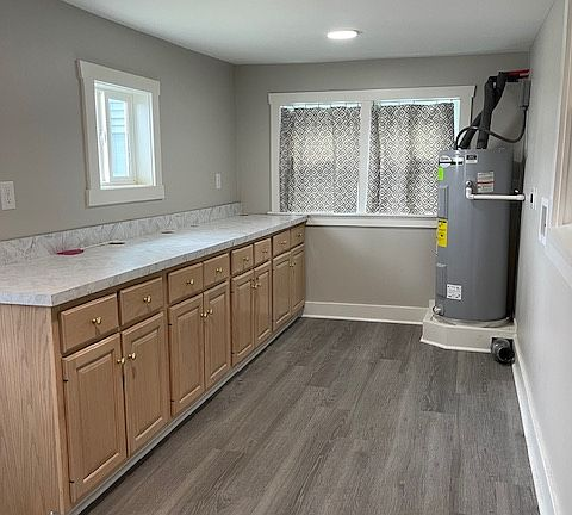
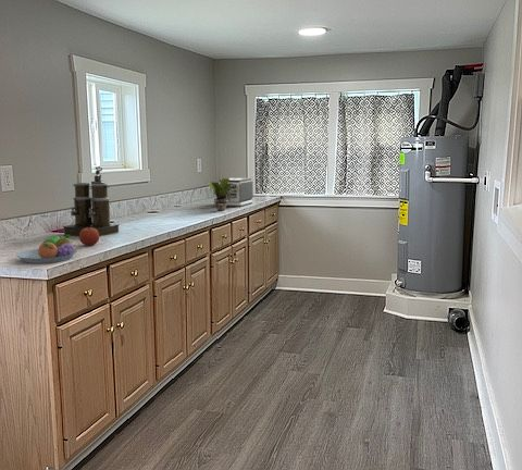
+ apple [78,225,100,247]
+ fruit bowl [15,234,78,264]
+ coffee maker [62,165,121,237]
+ potted plant [202,177,239,212]
+ toaster [217,177,254,208]
